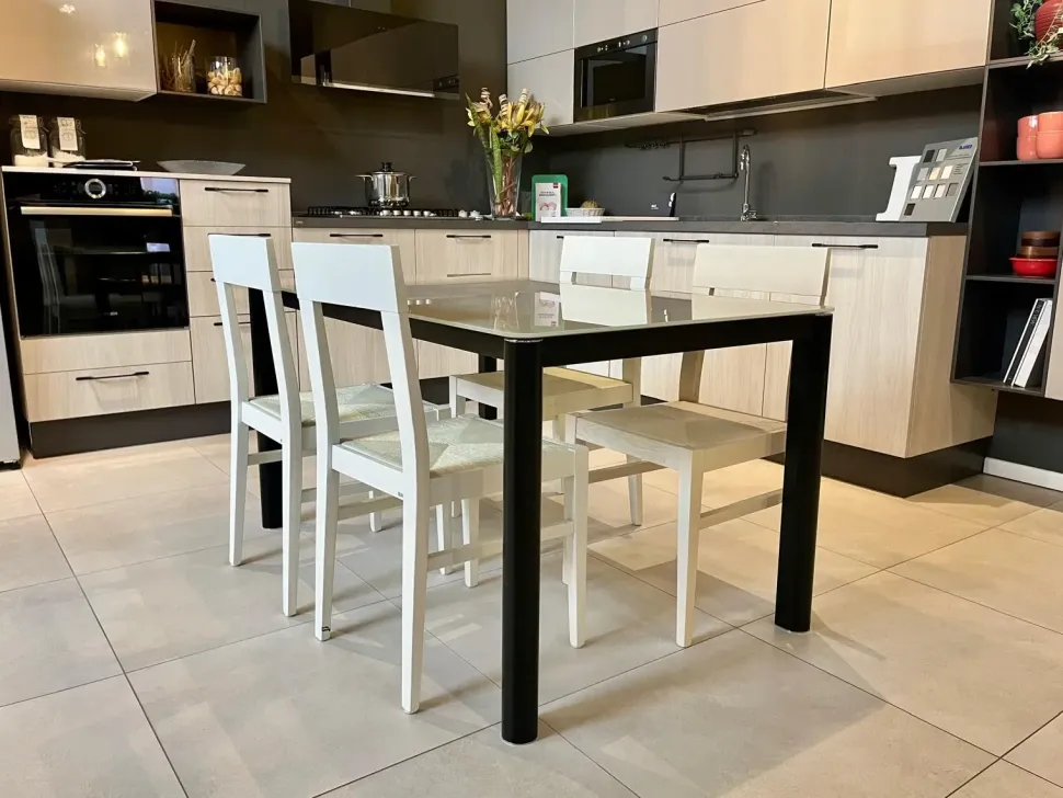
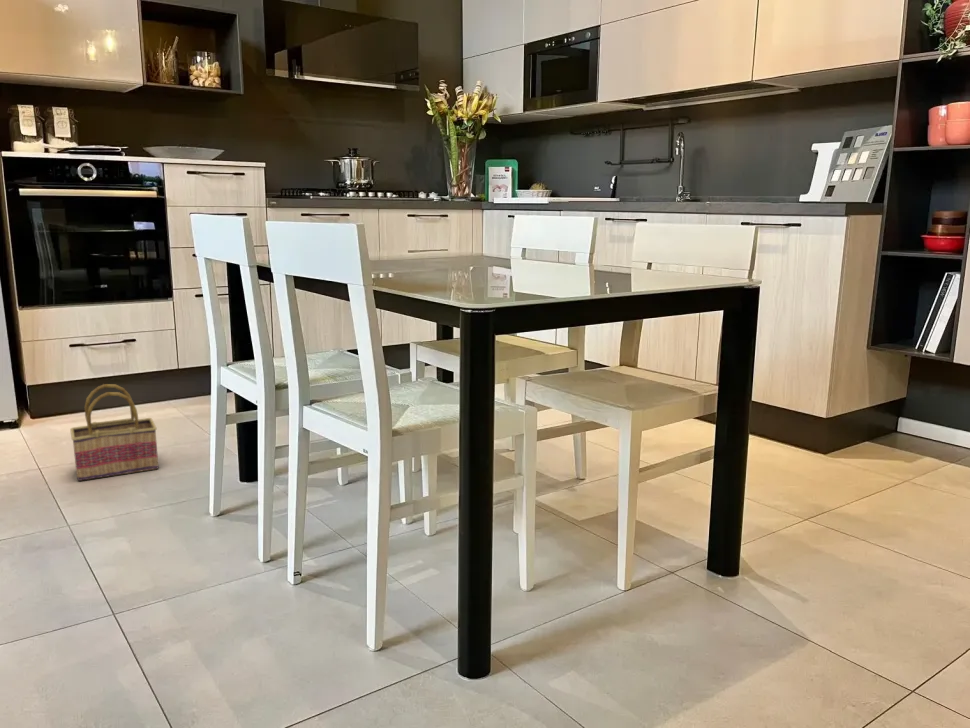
+ basket [69,383,159,482]
